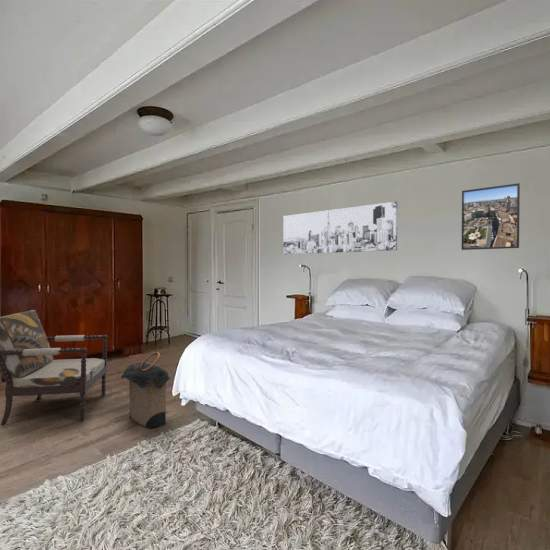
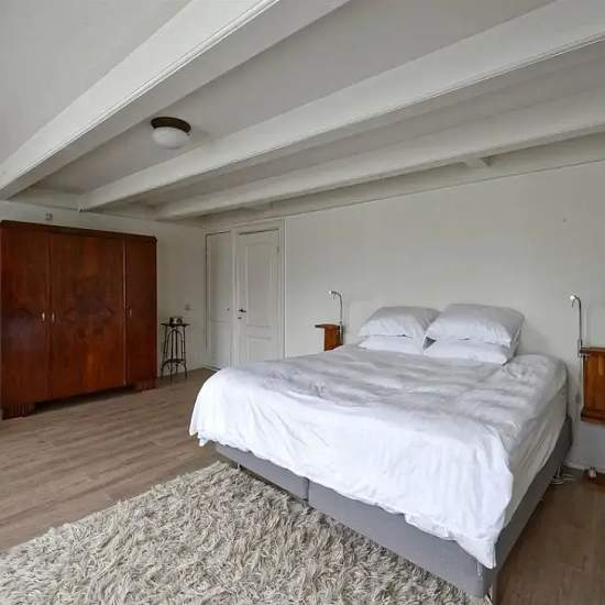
- laundry hamper [120,351,171,429]
- armchair [0,309,108,426]
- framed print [461,182,521,251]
- wall art [282,201,398,256]
